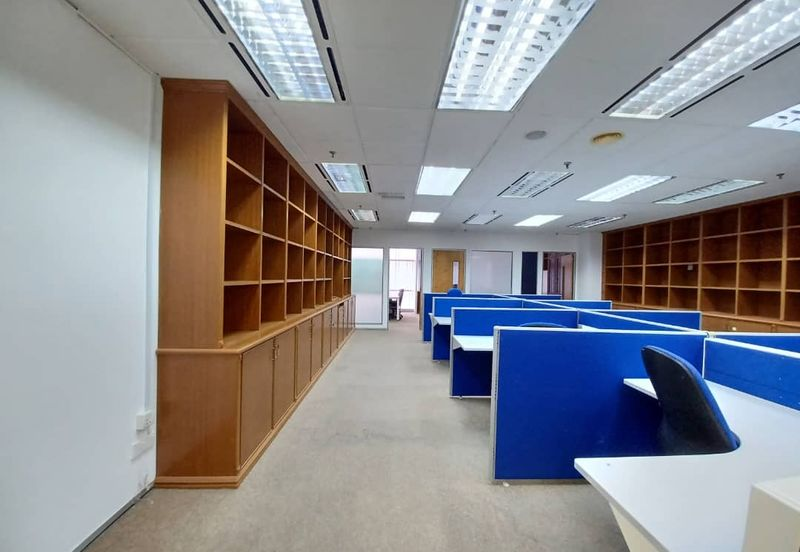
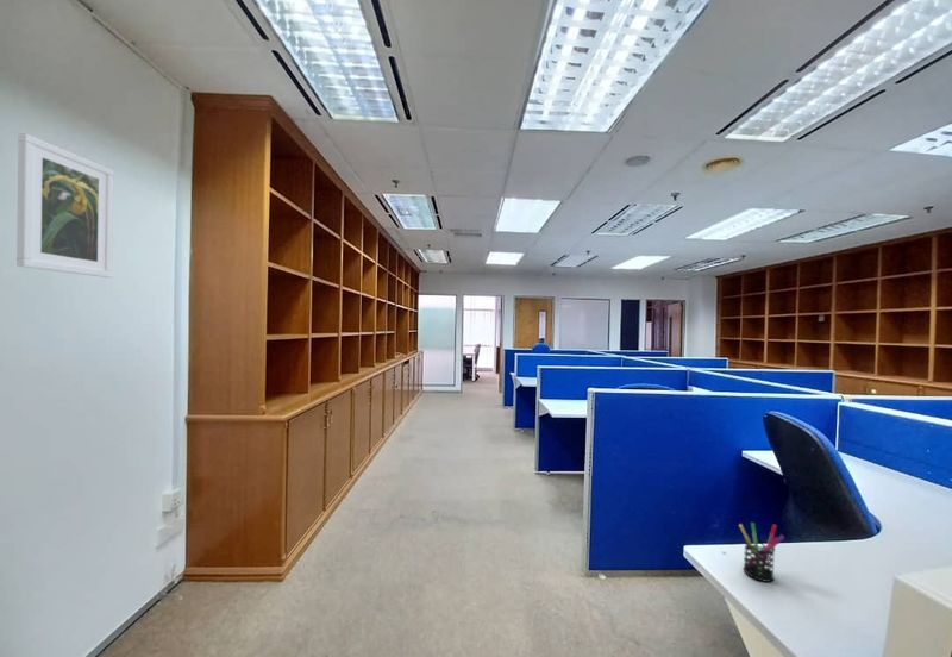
+ pen holder [738,521,785,583]
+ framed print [15,132,114,279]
